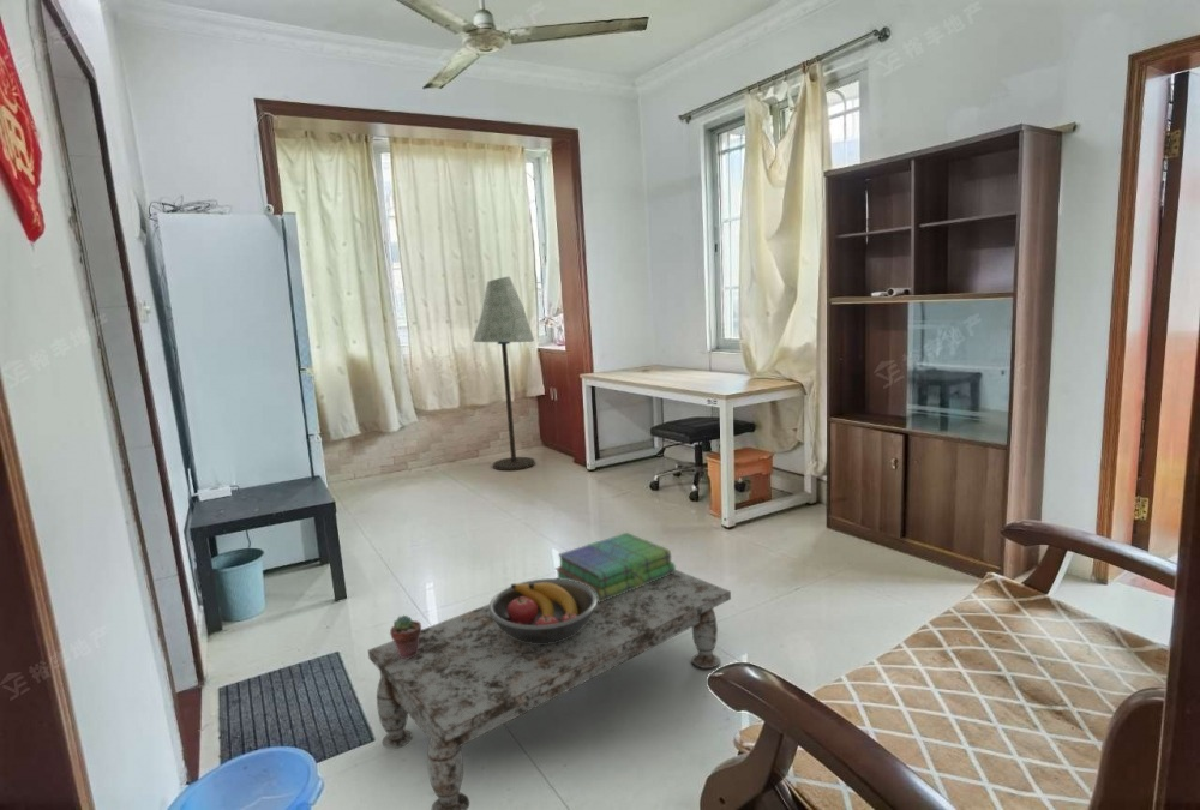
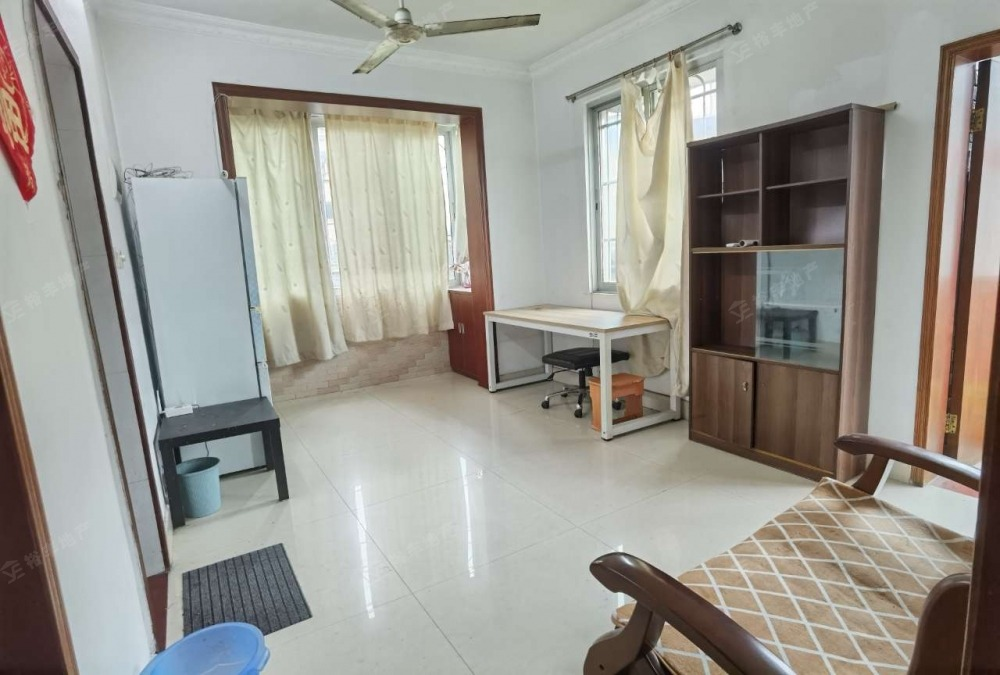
- stack of books [554,532,677,602]
- fruit bowl [487,577,598,643]
- floor lamp [472,275,536,472]
- potted succulent [389,613,422,659]
- coffee table [367,569,732,810]
